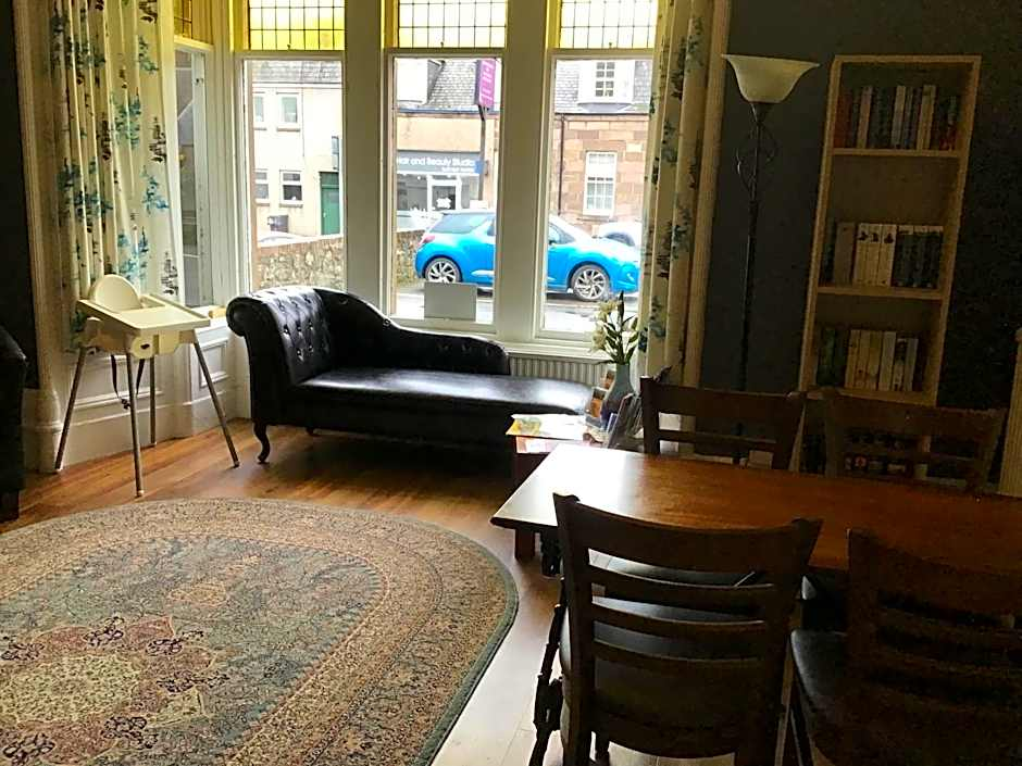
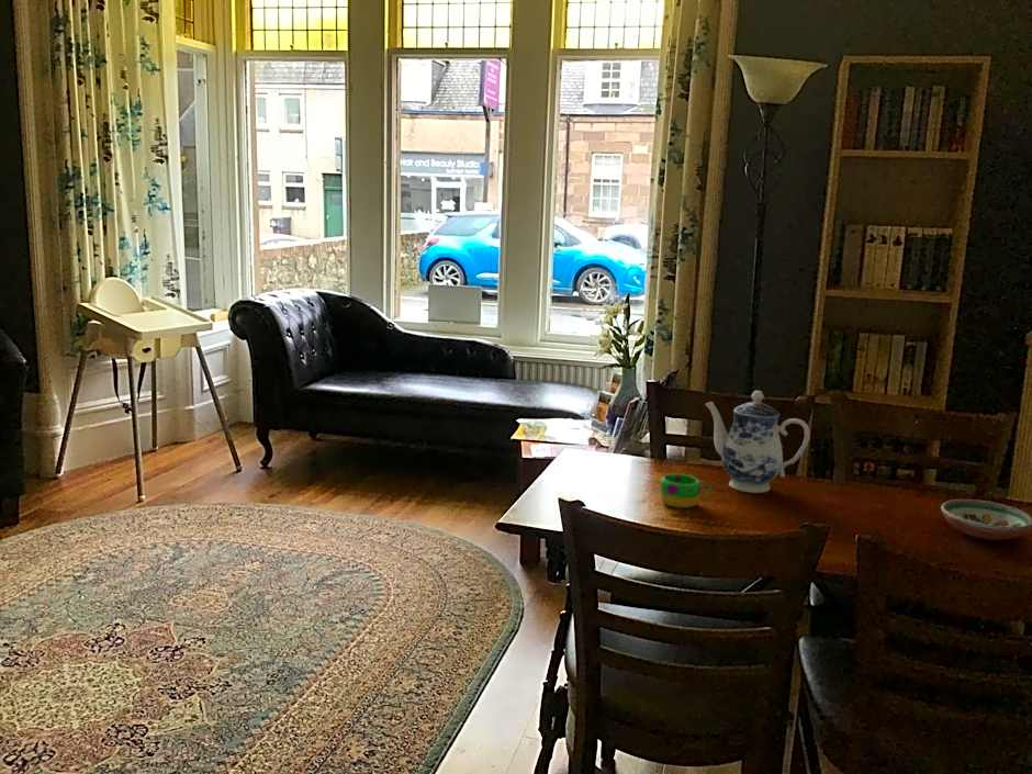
+ teapot [704,390,811,494]
+ mug [659,473,713,509]
+ decorative bowl [940,498,1032,541]
